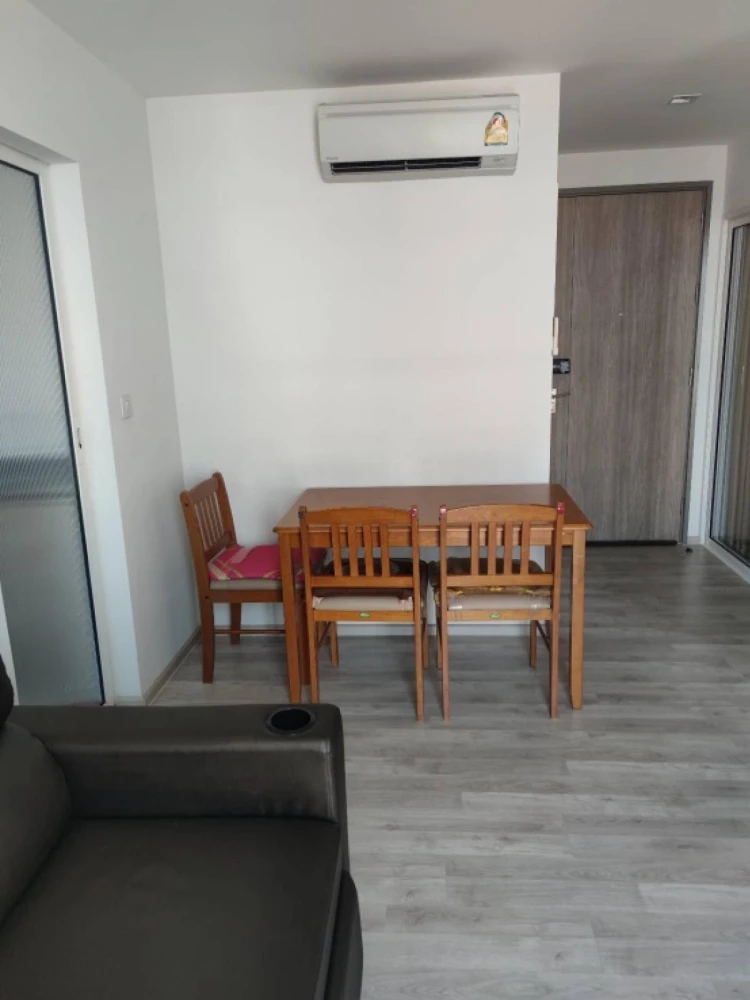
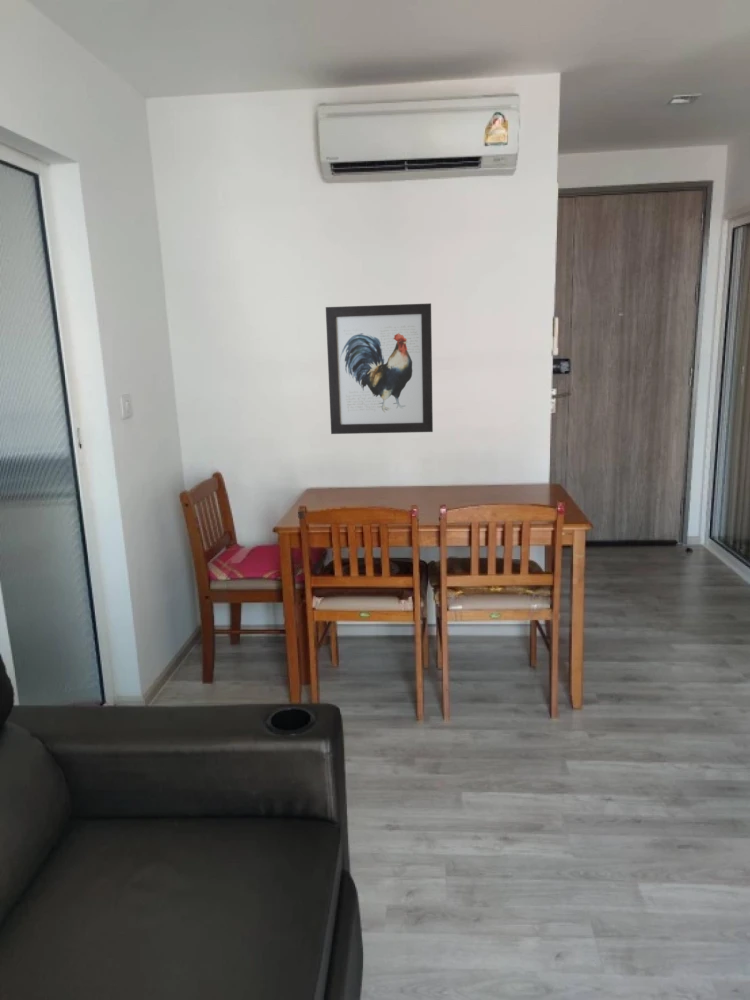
+ wall art [325,302,434,435]
